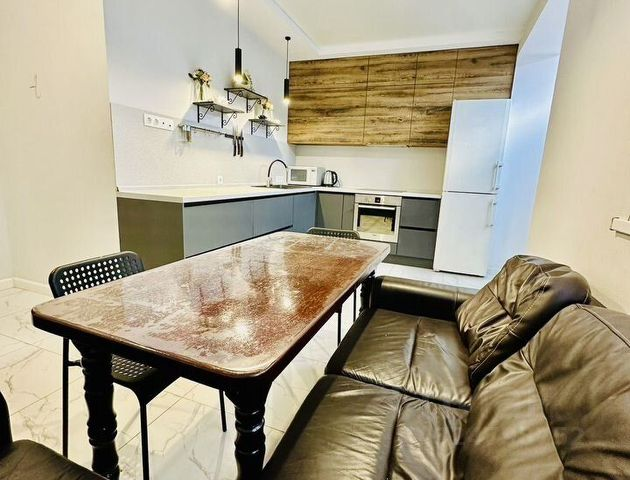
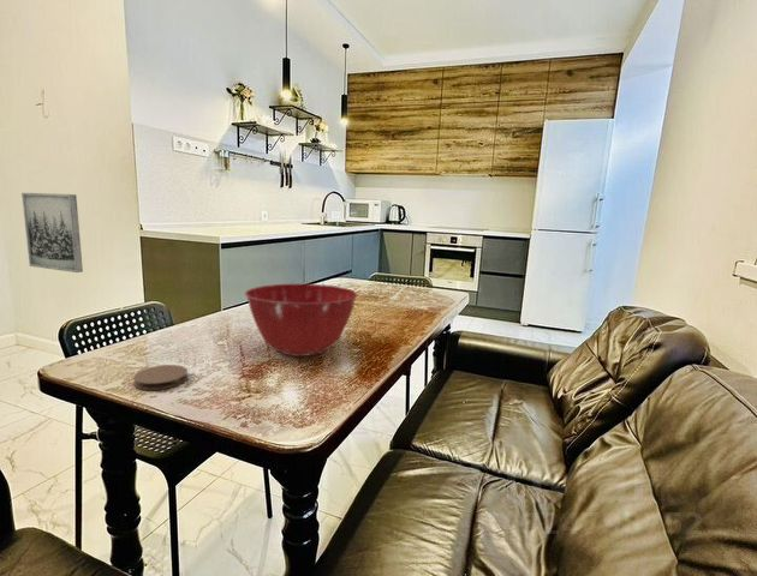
+ mixing bowl [244,283,358,358]
+ coaster [132,364,189,391]
+ wall art [20,192,84,274]
